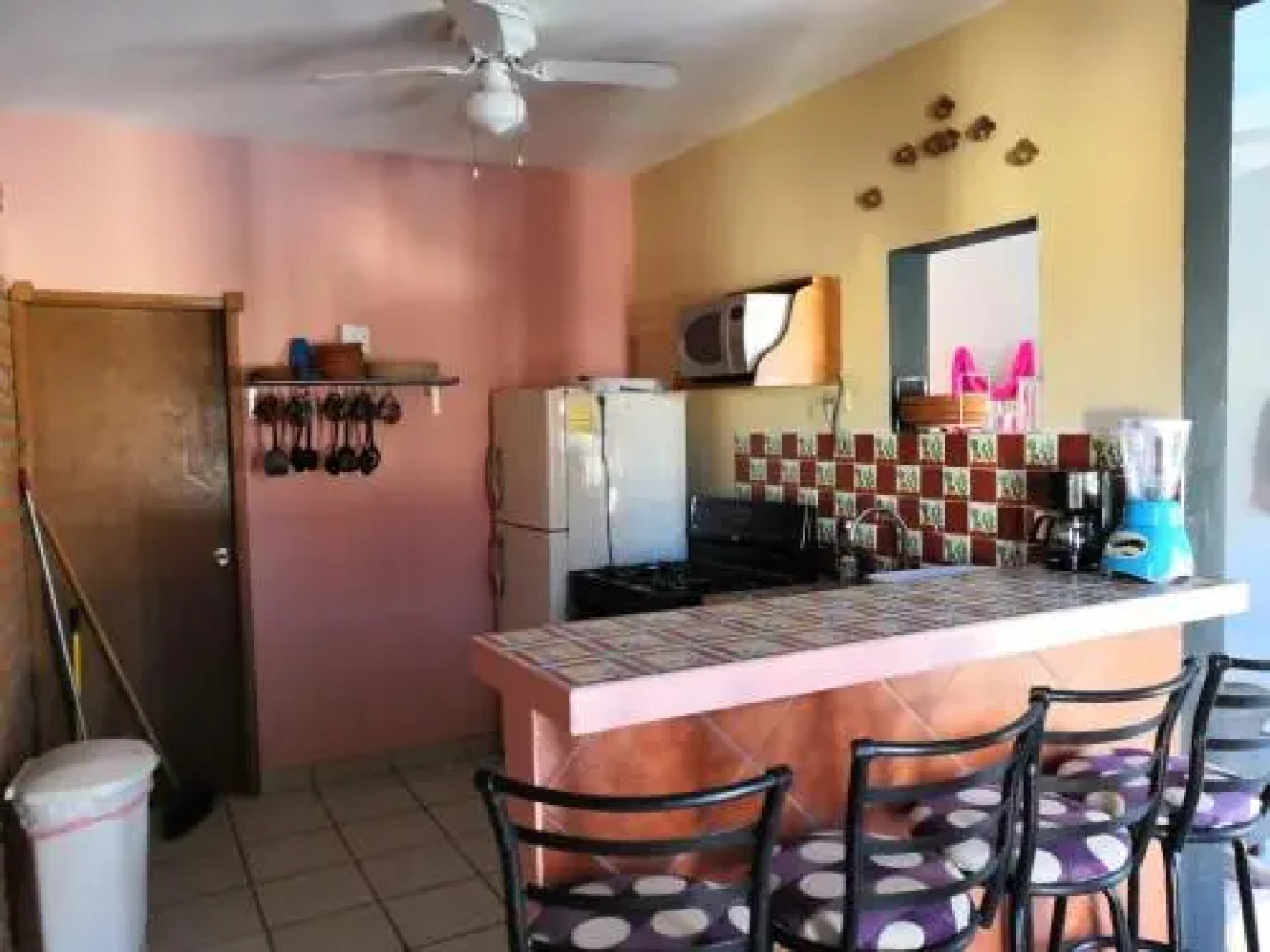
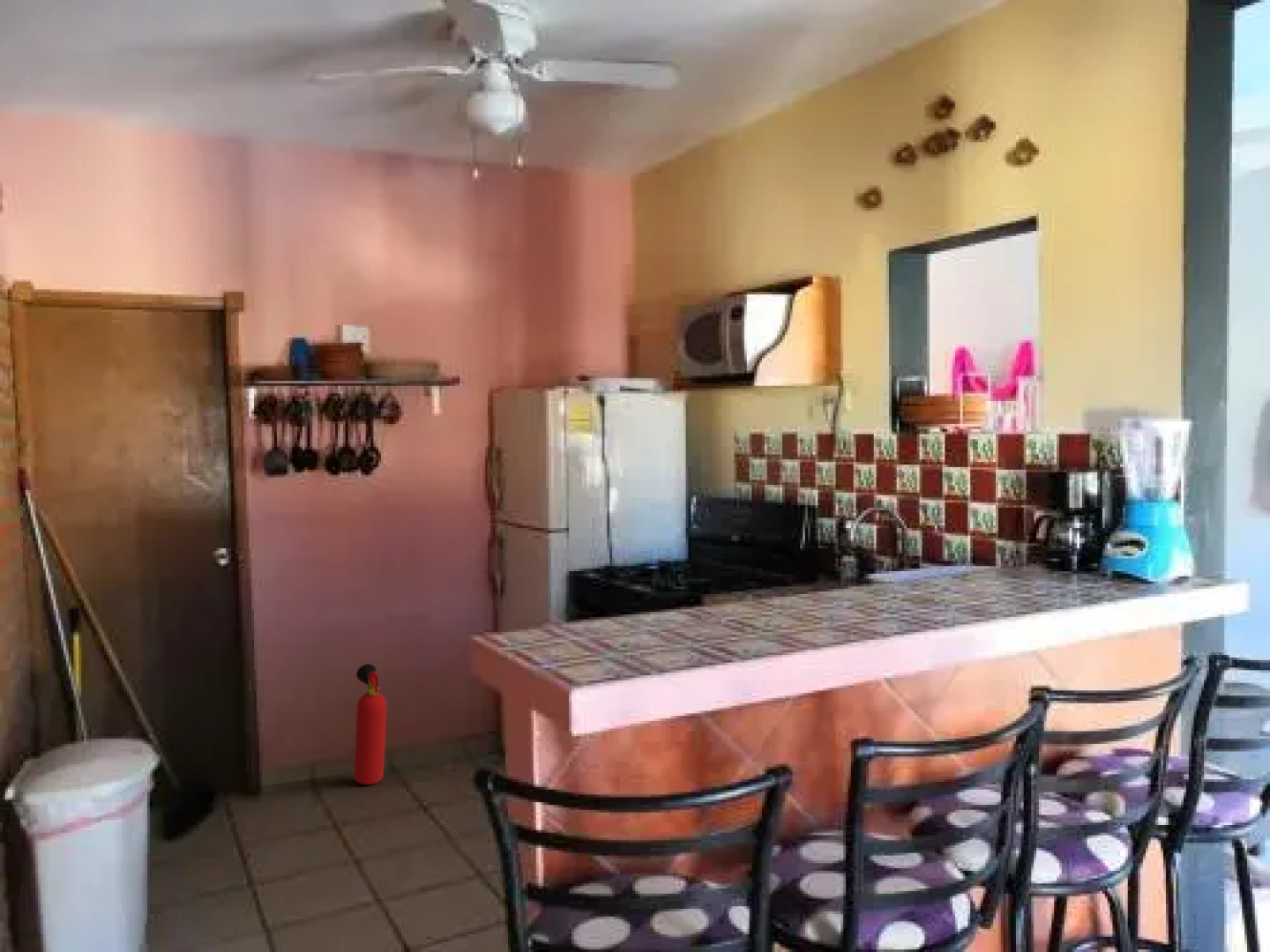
+ fire extinguisher [353,663,388,785]
